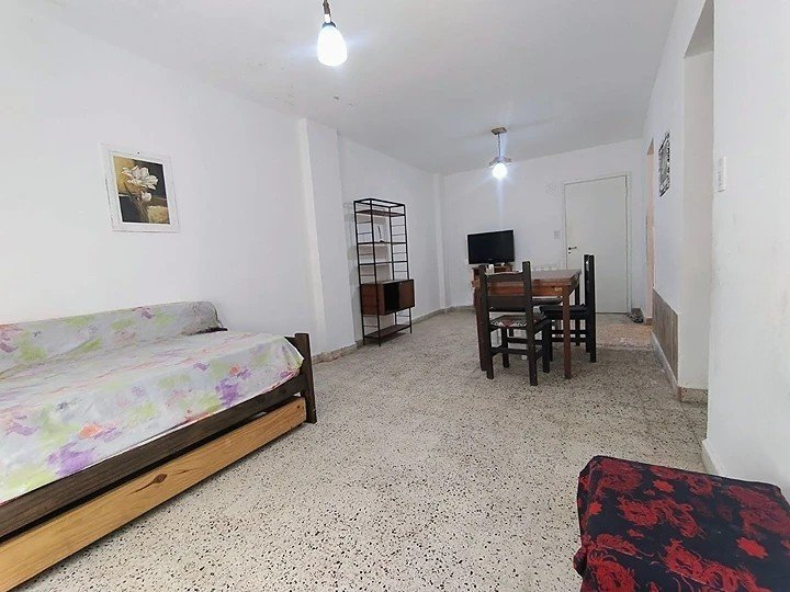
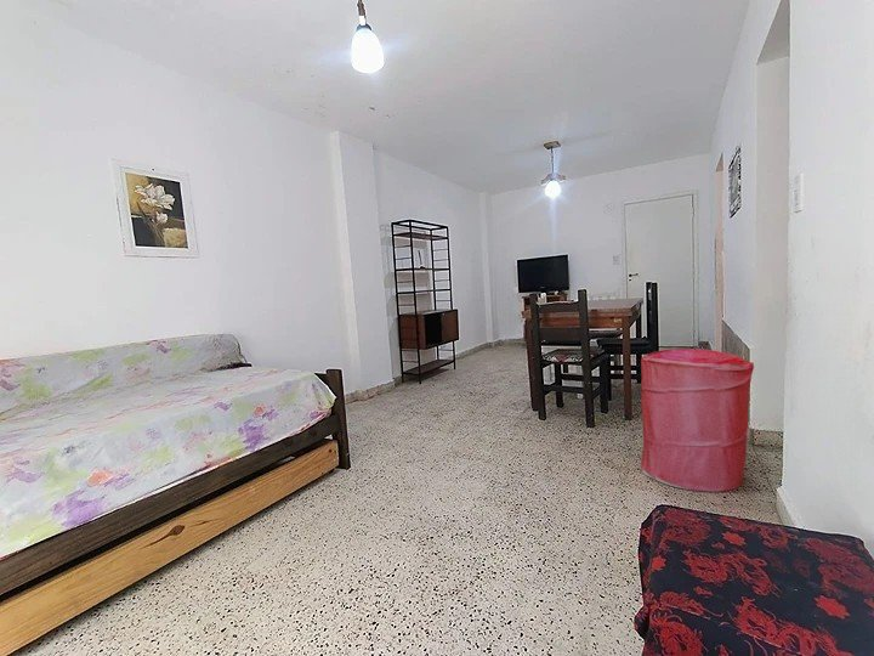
+ laundry hamper [640,347,755,493]
